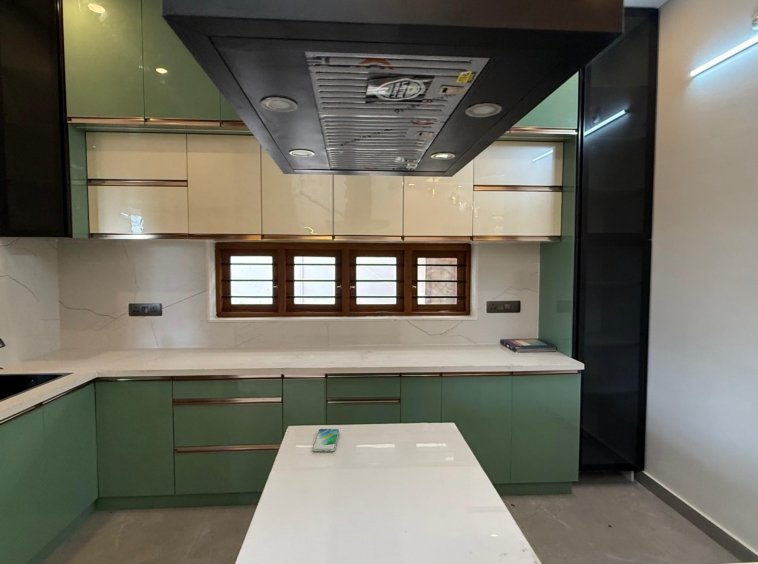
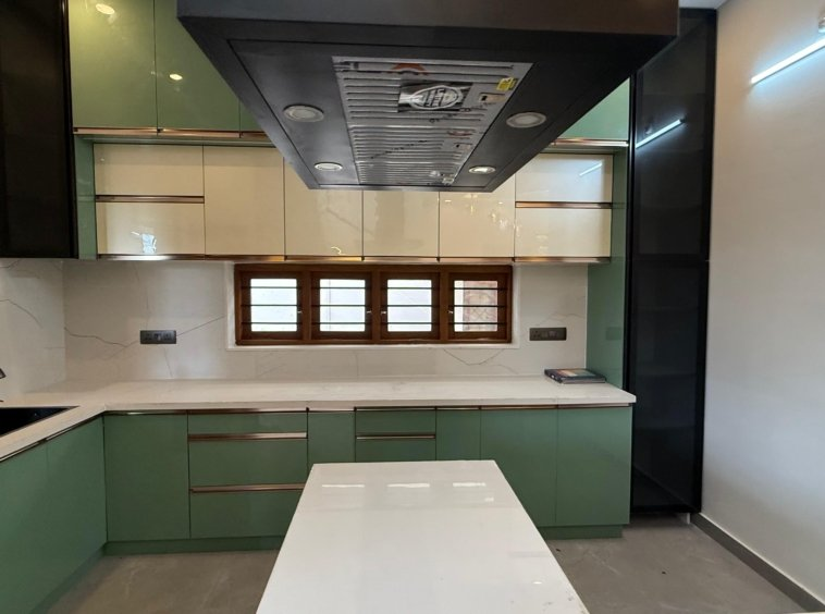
- smartphone [311,428,340,452]
